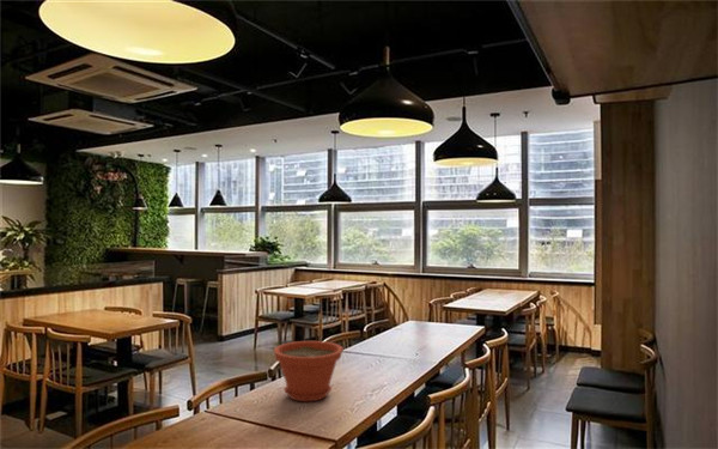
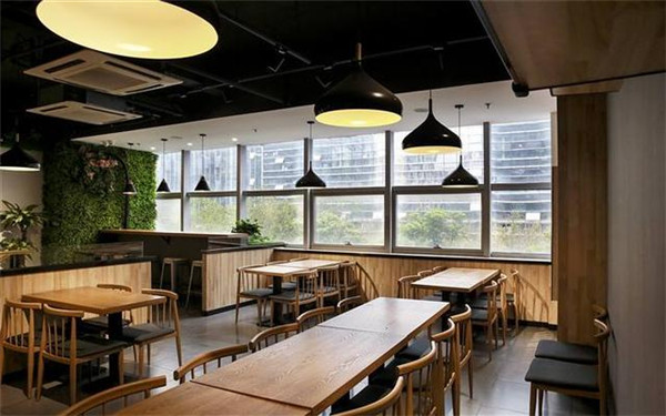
- plant pot [273,340,343,402]
